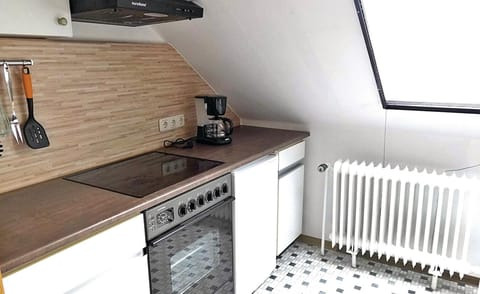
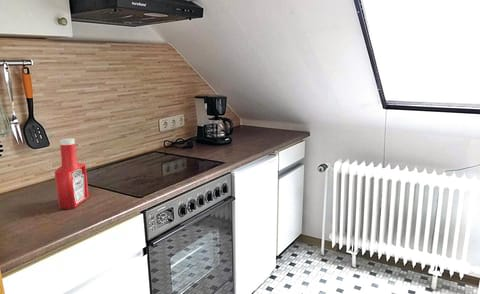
+ soap bottle [53,137,90,210]
